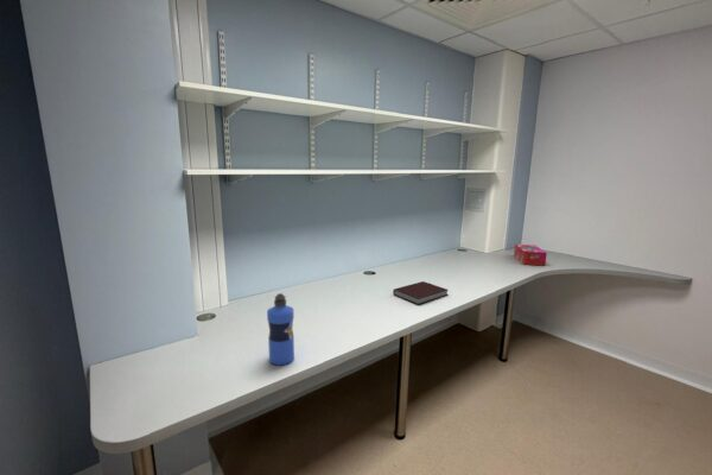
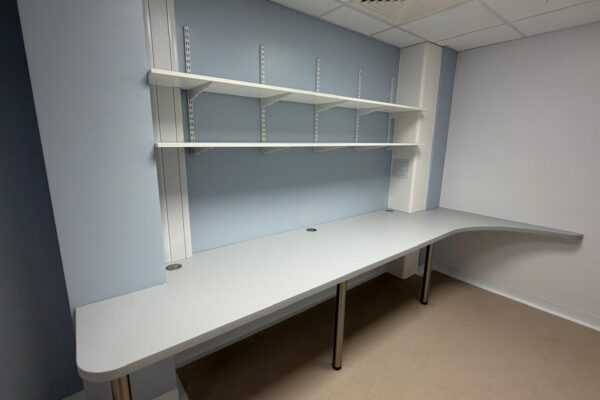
- notebook [392,280,449,305]
- tissue box [513,242,548,267]
- water bottle [266,292,295,367]
